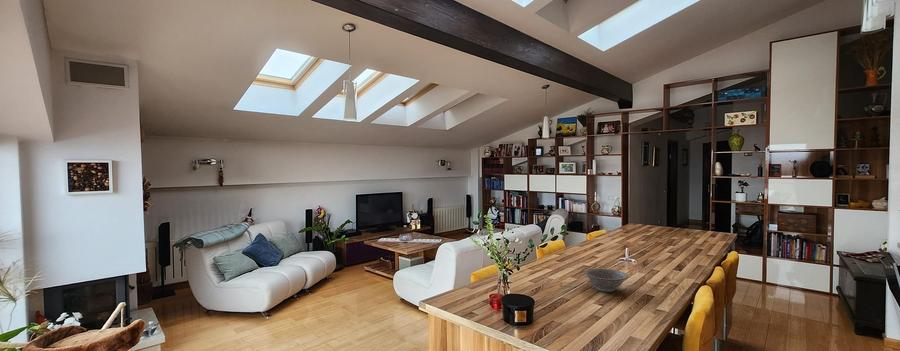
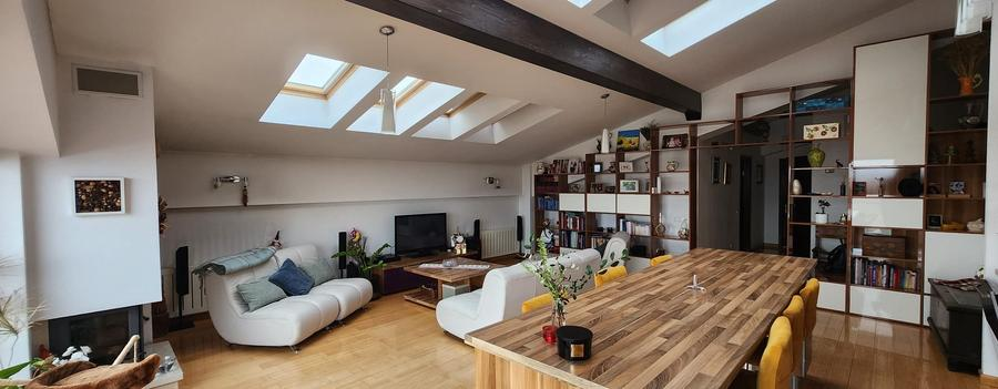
- decorative bowl [583,267,629,293]
